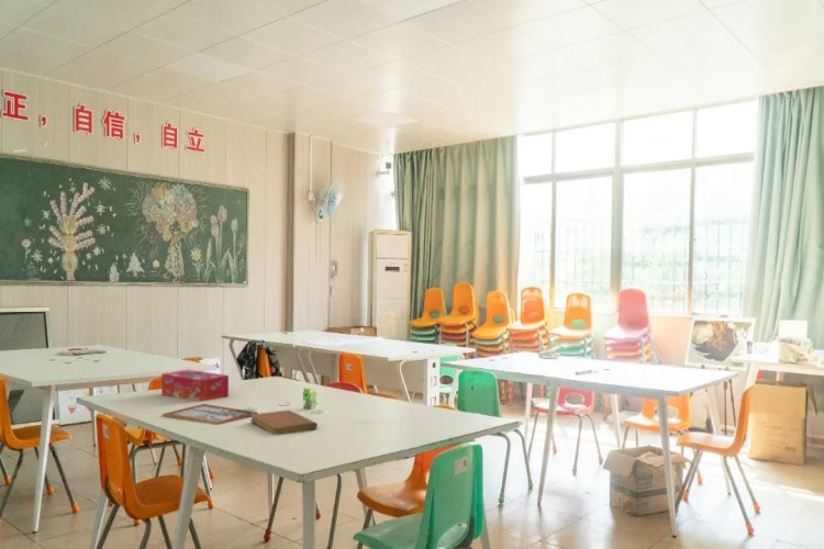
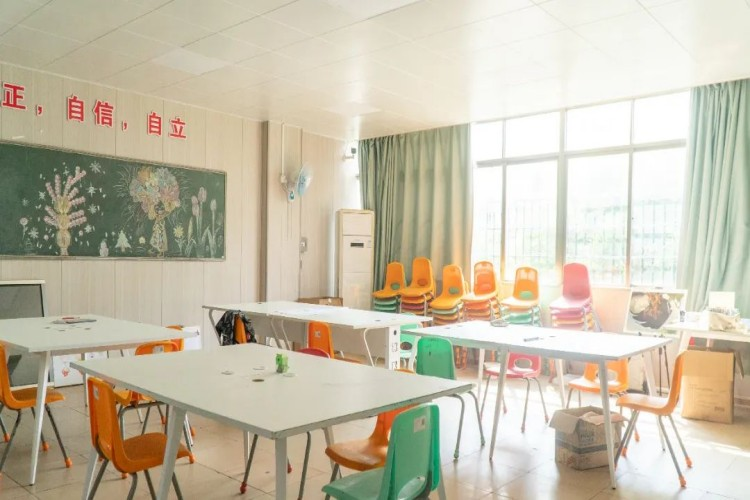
- tissue box [160,369,230,402]
- notebook [249,410,319,436]
- picture frame [162,403,259,426]
